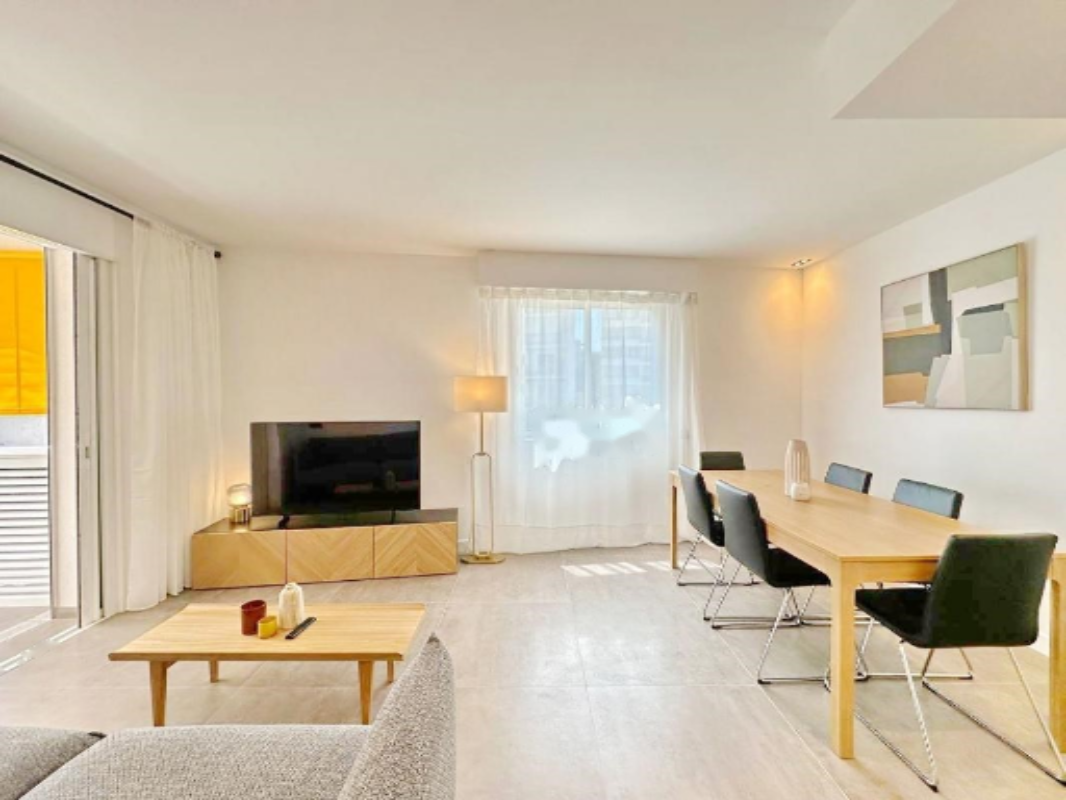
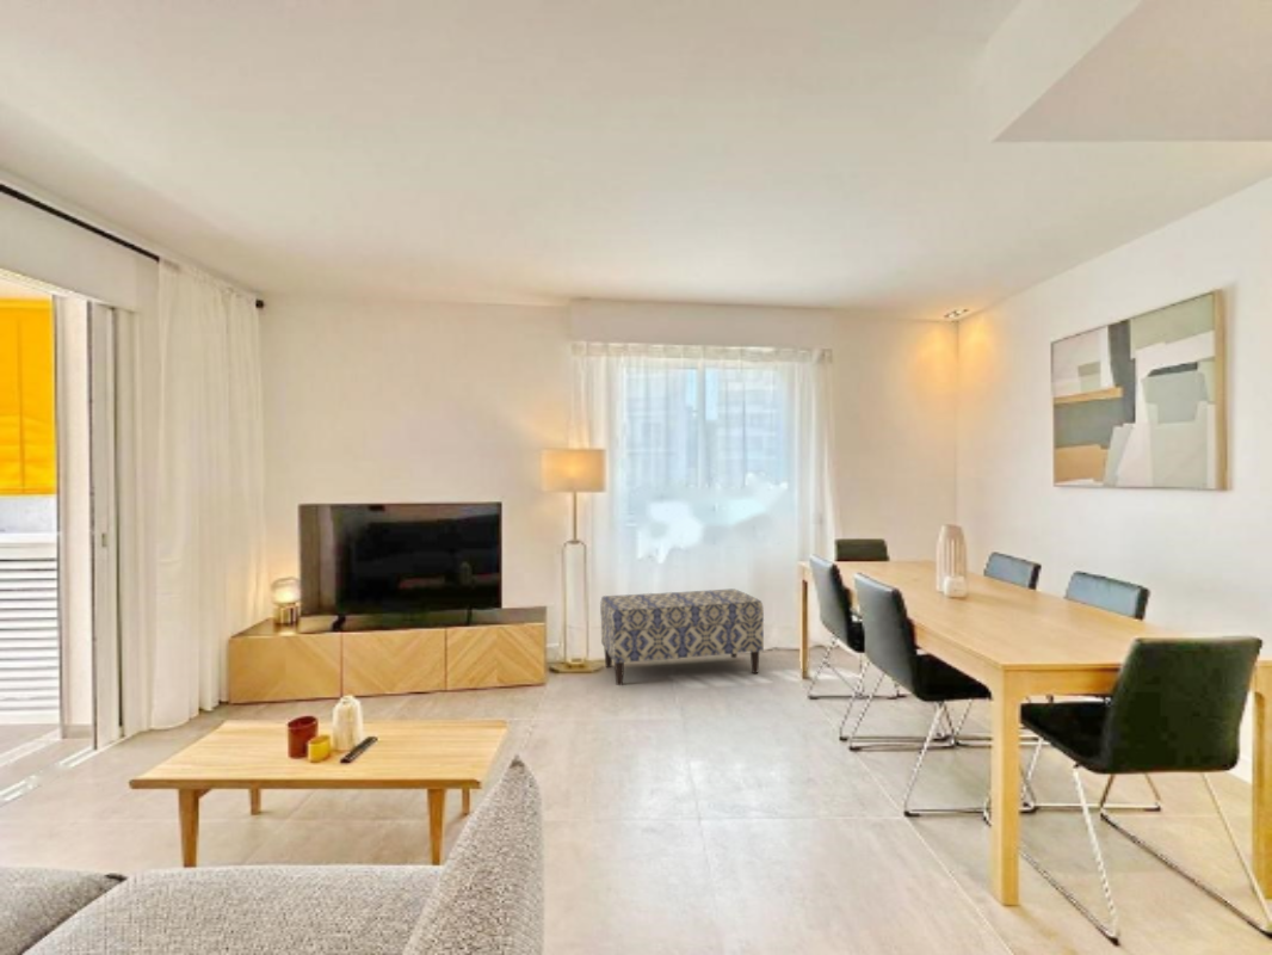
+ bench [599,589,765,686]
